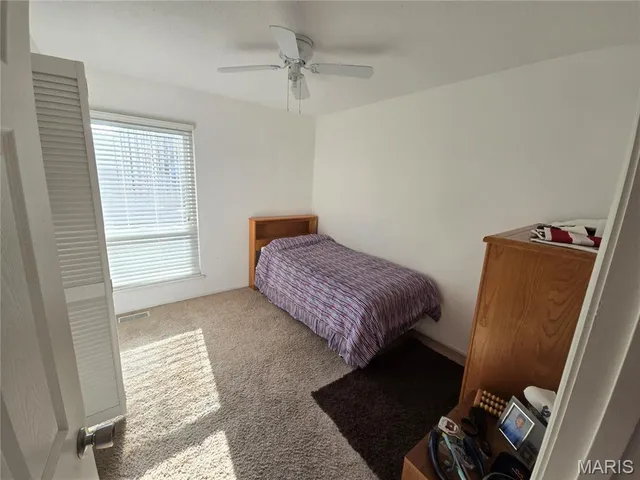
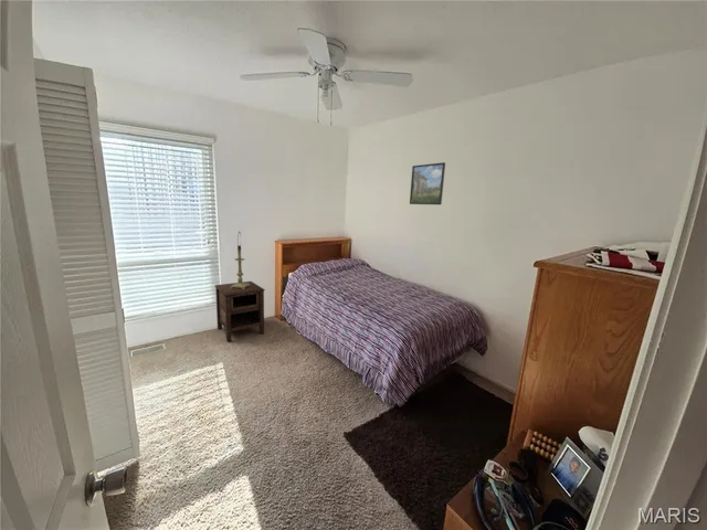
+ nightstand [213,280,266,342]
+ table lamp [230,231,251,289]
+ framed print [409,161,446,205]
